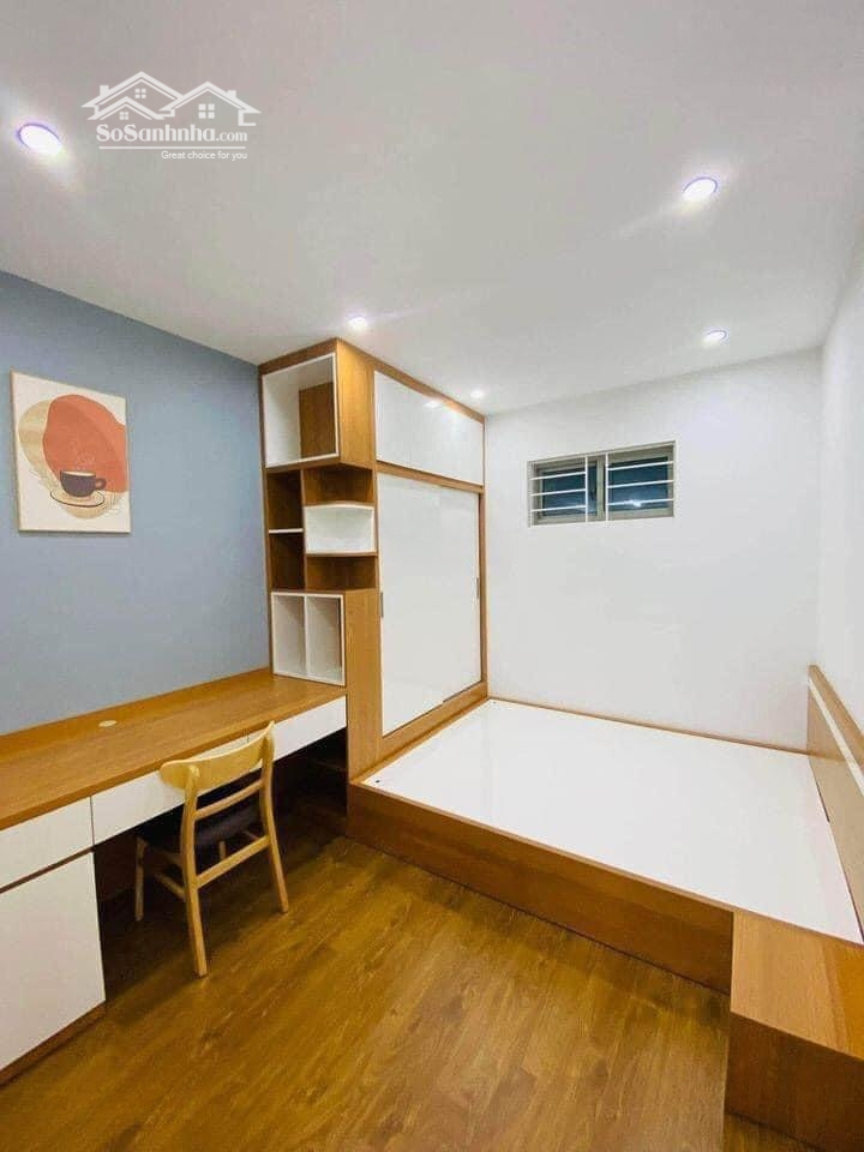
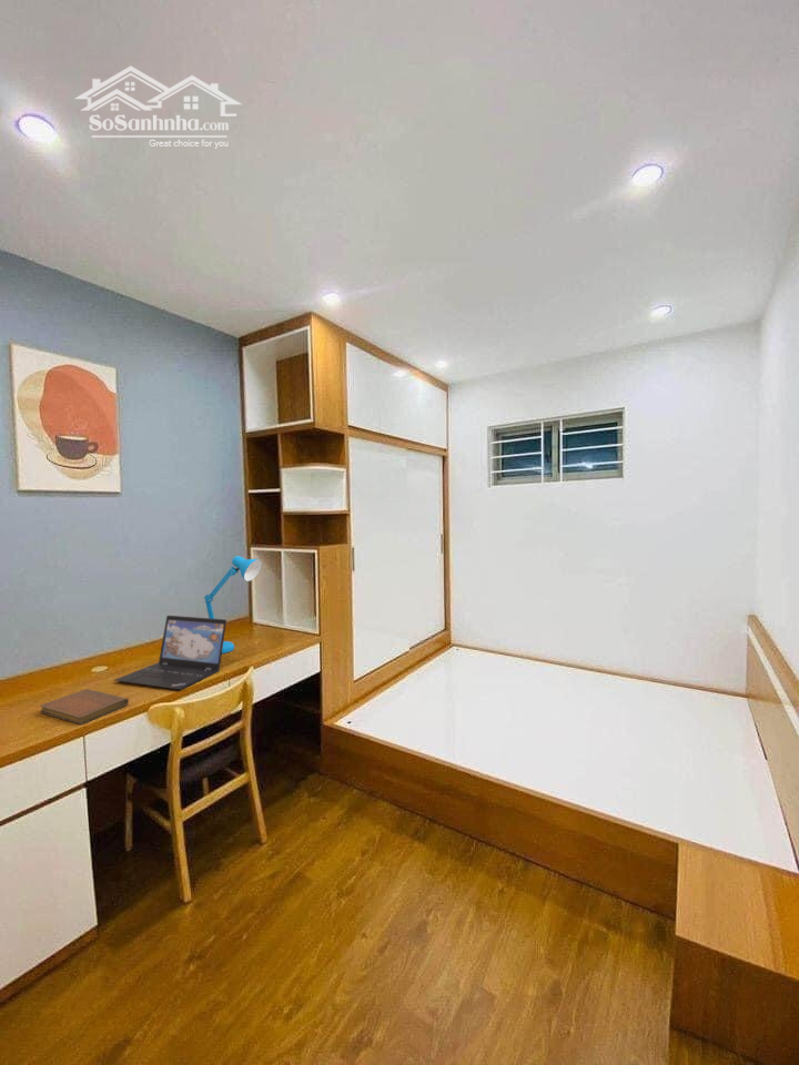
+ laptop [114,615,227,691]
+ notebook [39,688,130,726]
+ desk lamp [203,555,263,655]
